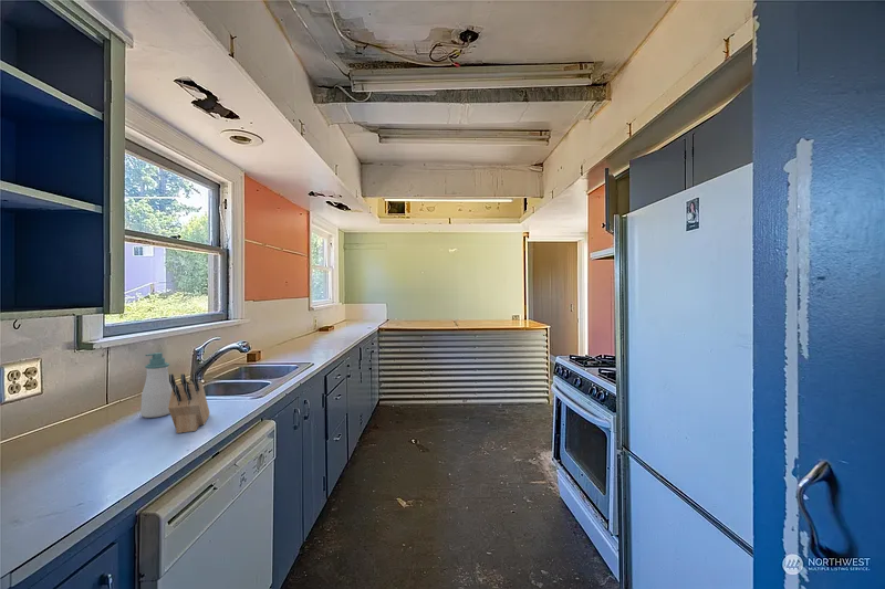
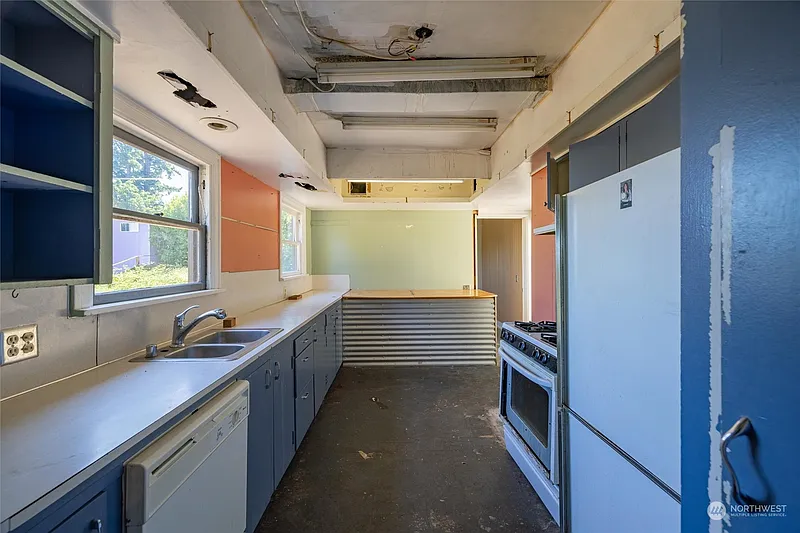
- knife block [168,372,211,434]
- soap bottle [140,351,173,419]
